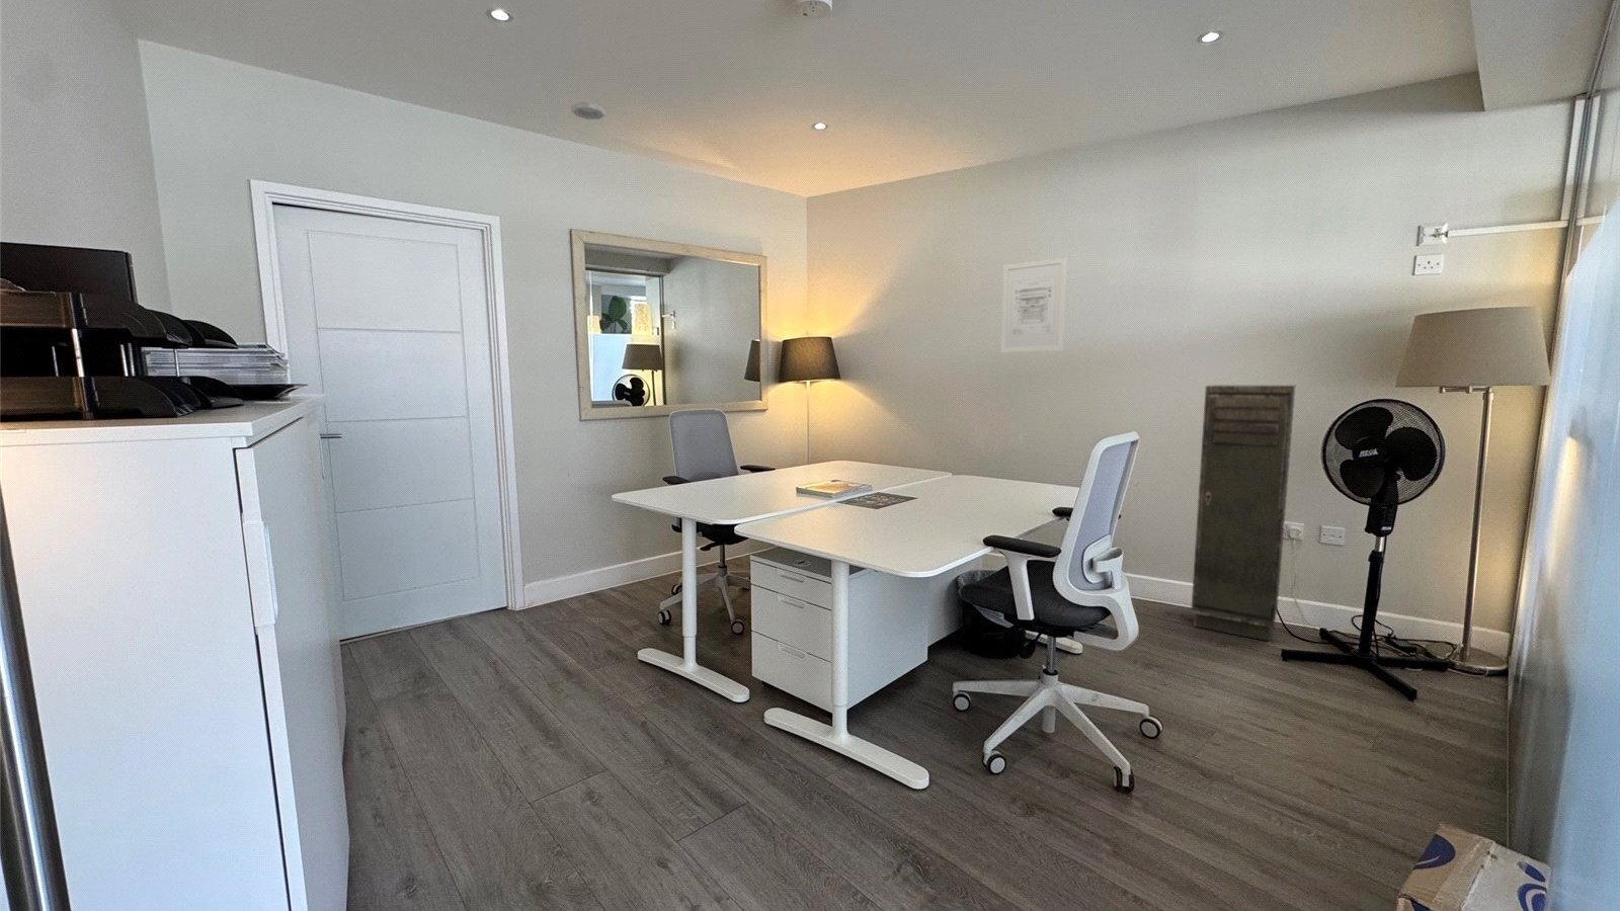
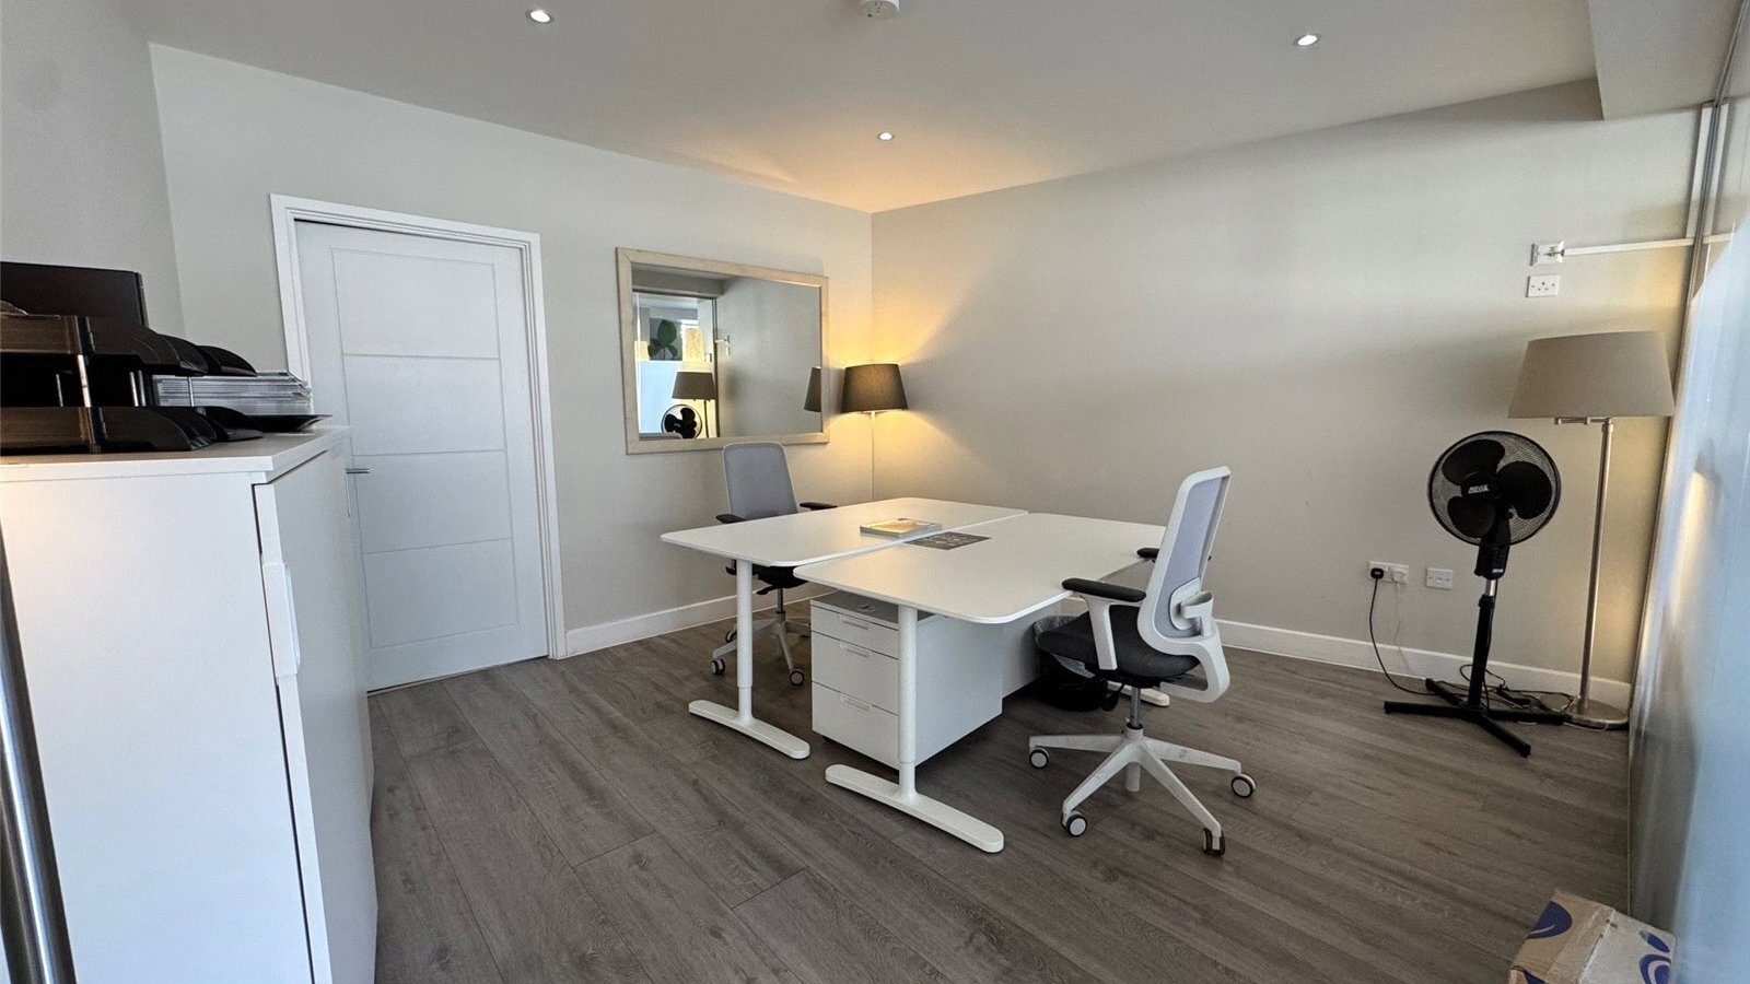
- wall art [1000,256,1068,355]
- storage cabinet [1189,385,1296,642]
- smoke detector [570,101,606,120]
